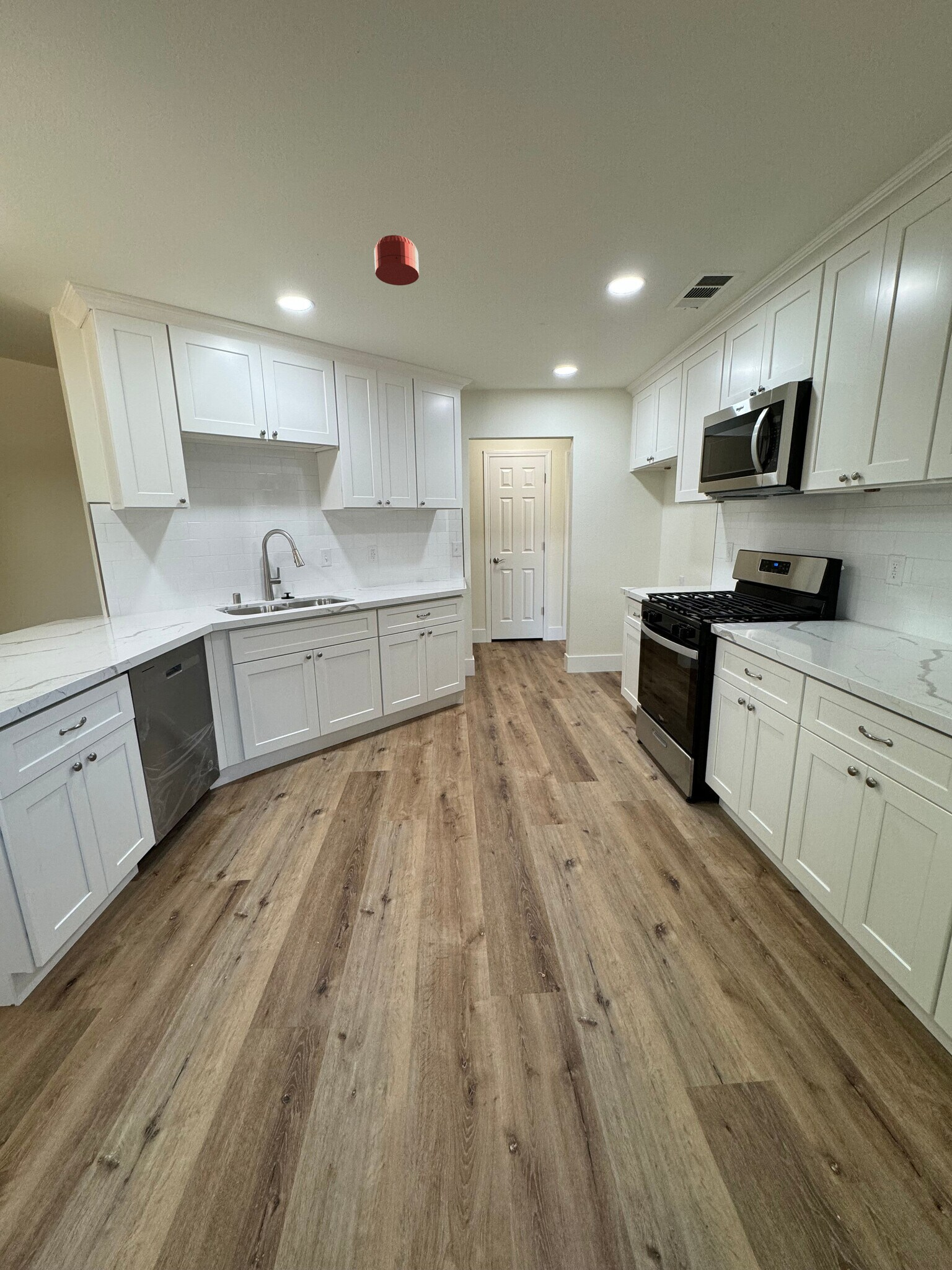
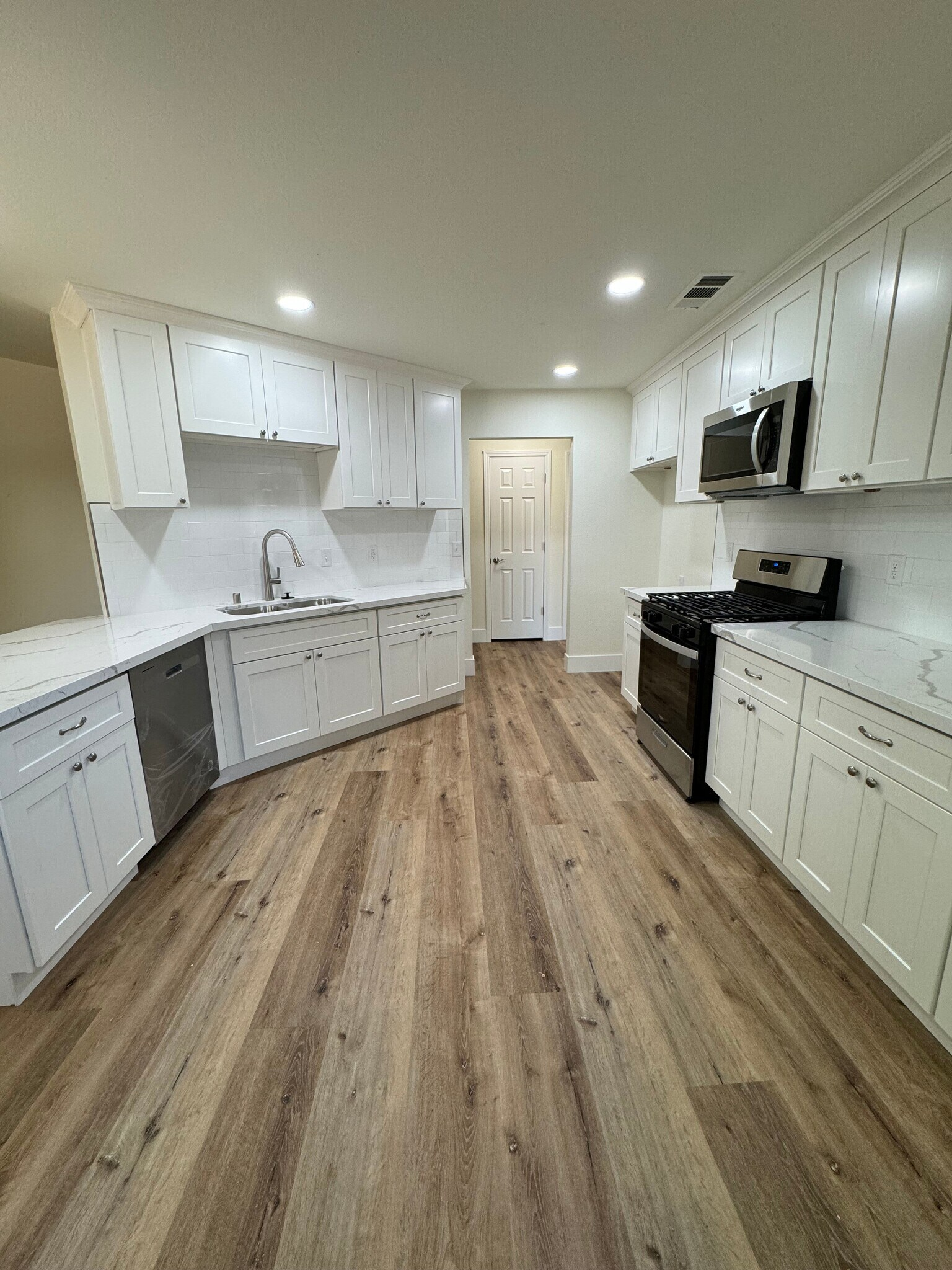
- smoke detector [374,234,420,286]
